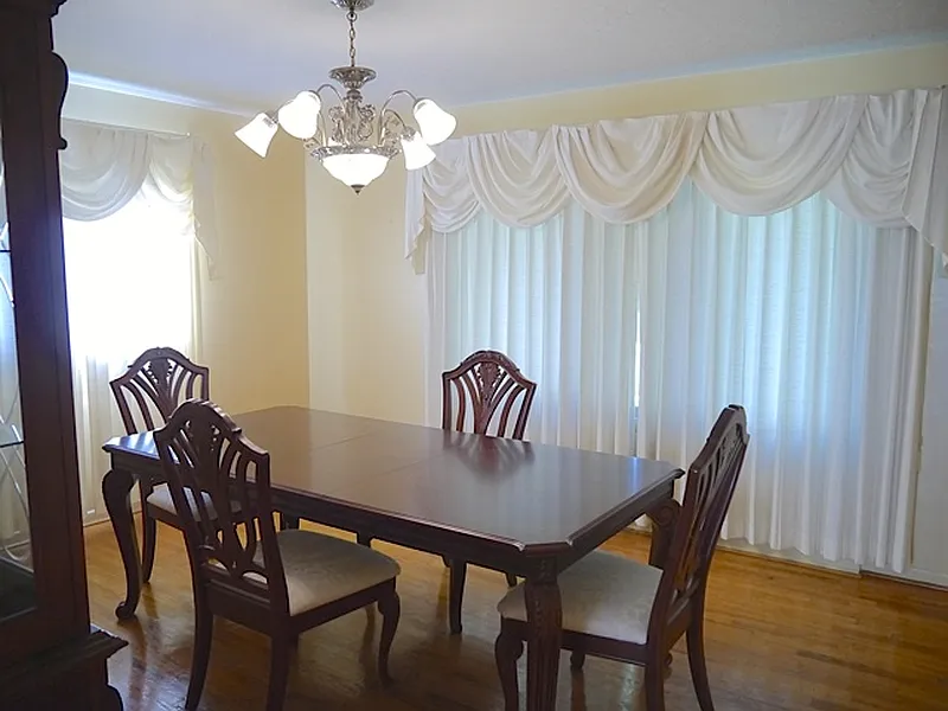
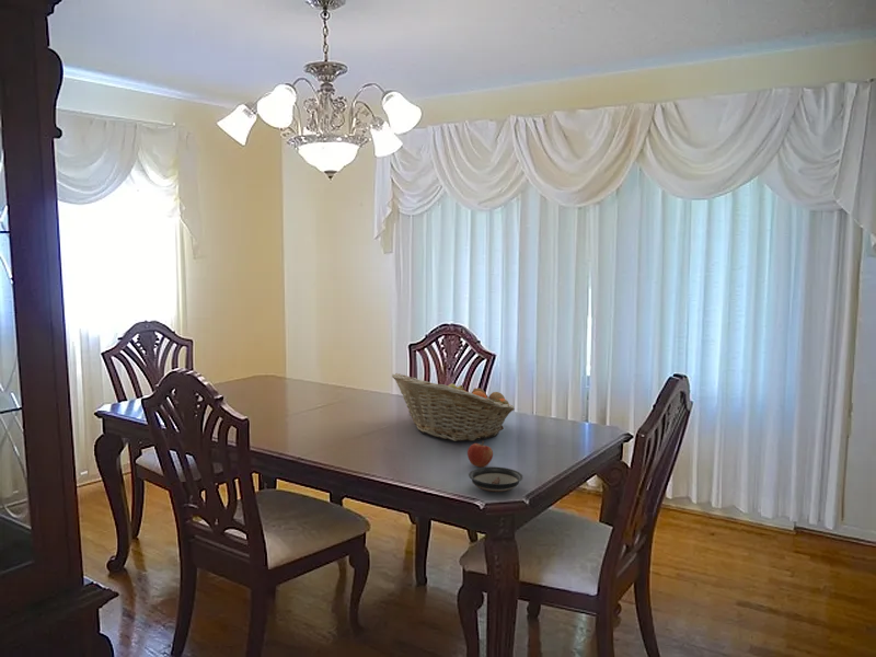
+ fruit basket [391,372,516,442]
+ apple [466,439,494,469]
+ saucer [468,465,523,493]
